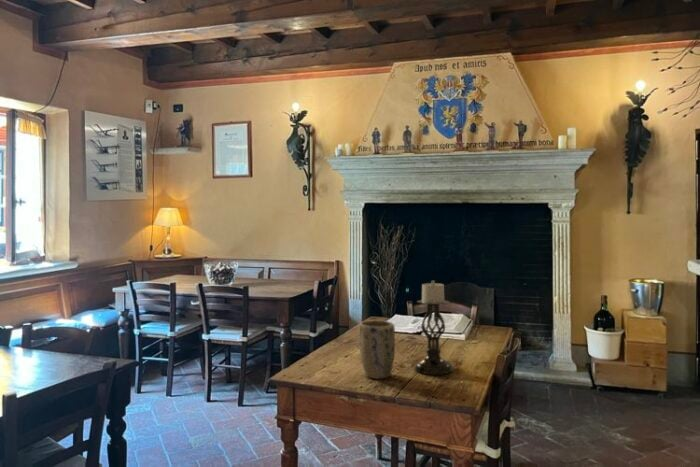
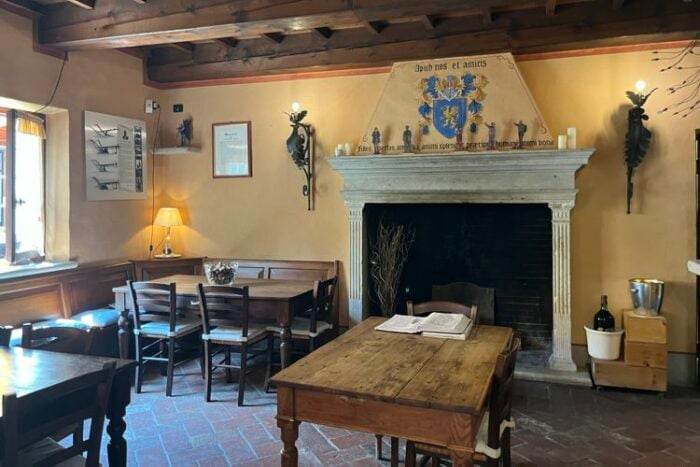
- plant pot [359,319,396,380]
- candle holder [413,280,454,375]
